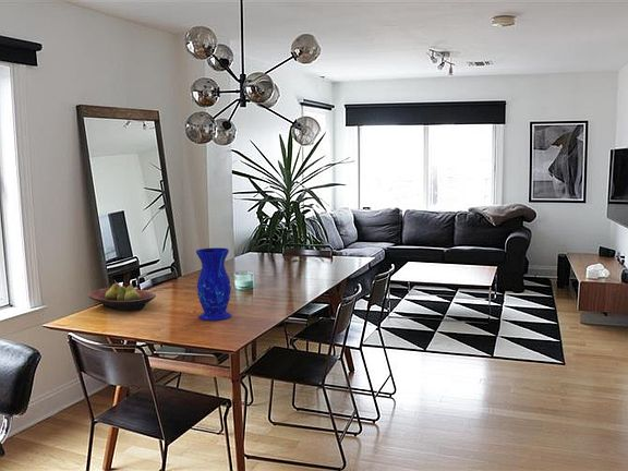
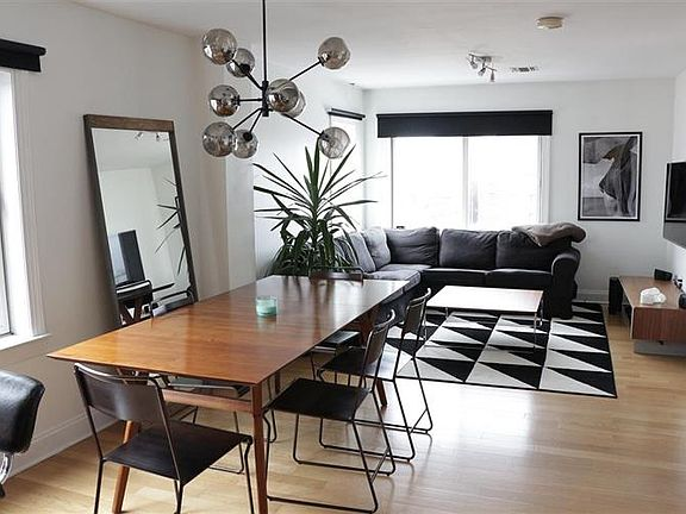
- fruit bowl [87,282,157,312]
- vase [195,246,233,322]
